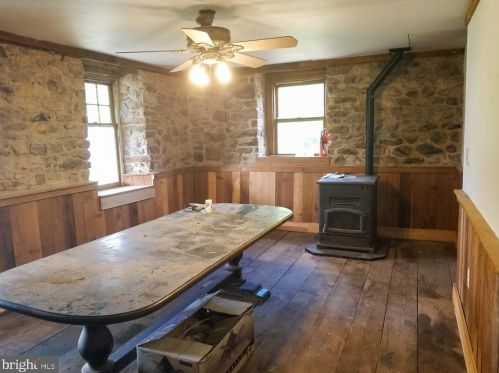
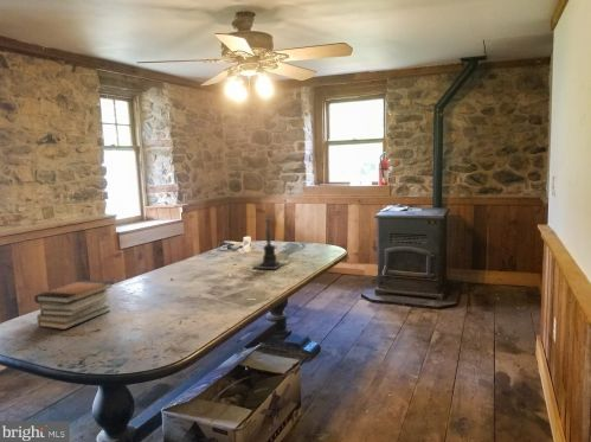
+ book stack [34,278,114,331]
+ candle holder [251,214,287,270]
